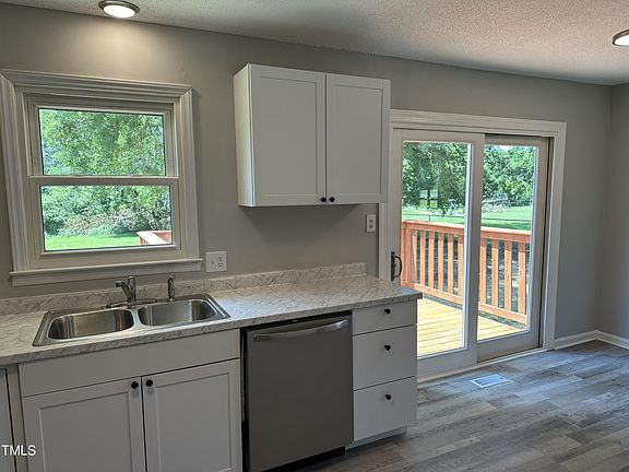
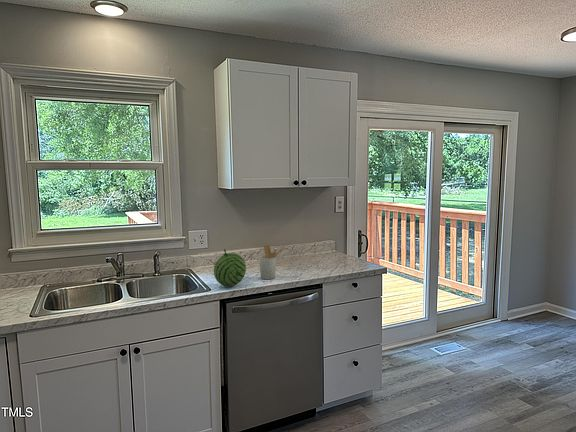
+ fruit [213,248,247,287]
+ utensil holder [258,244,285,280]
